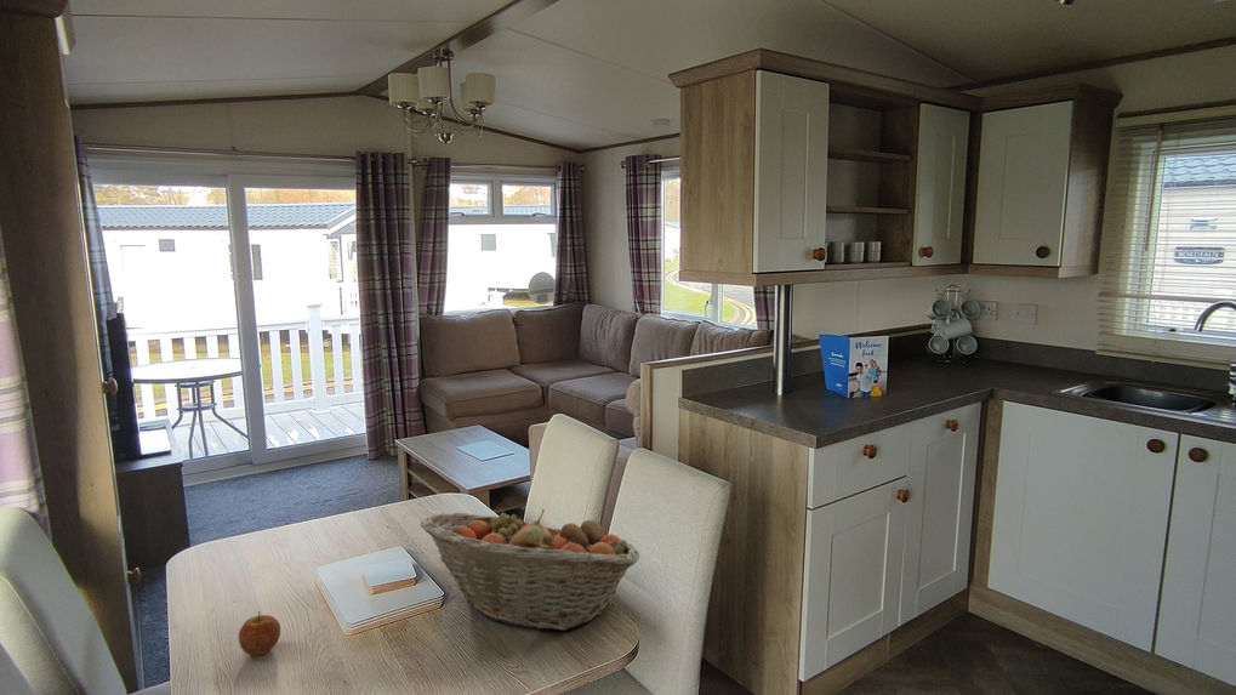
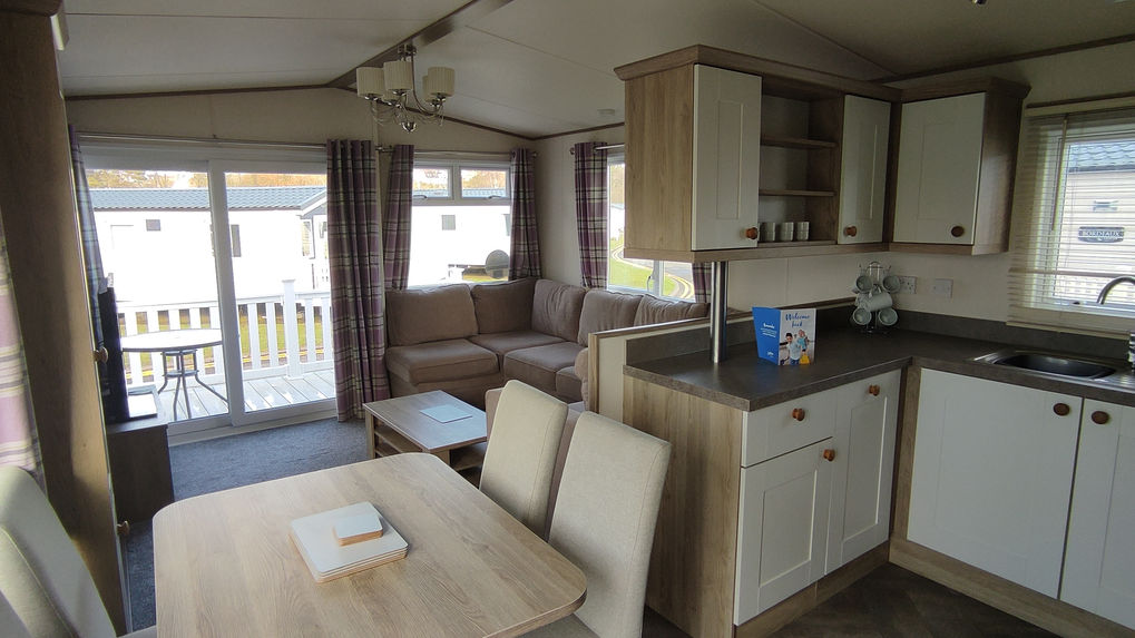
- apple [238,610,281,656]
- fruit basket [418,508,640,632]
